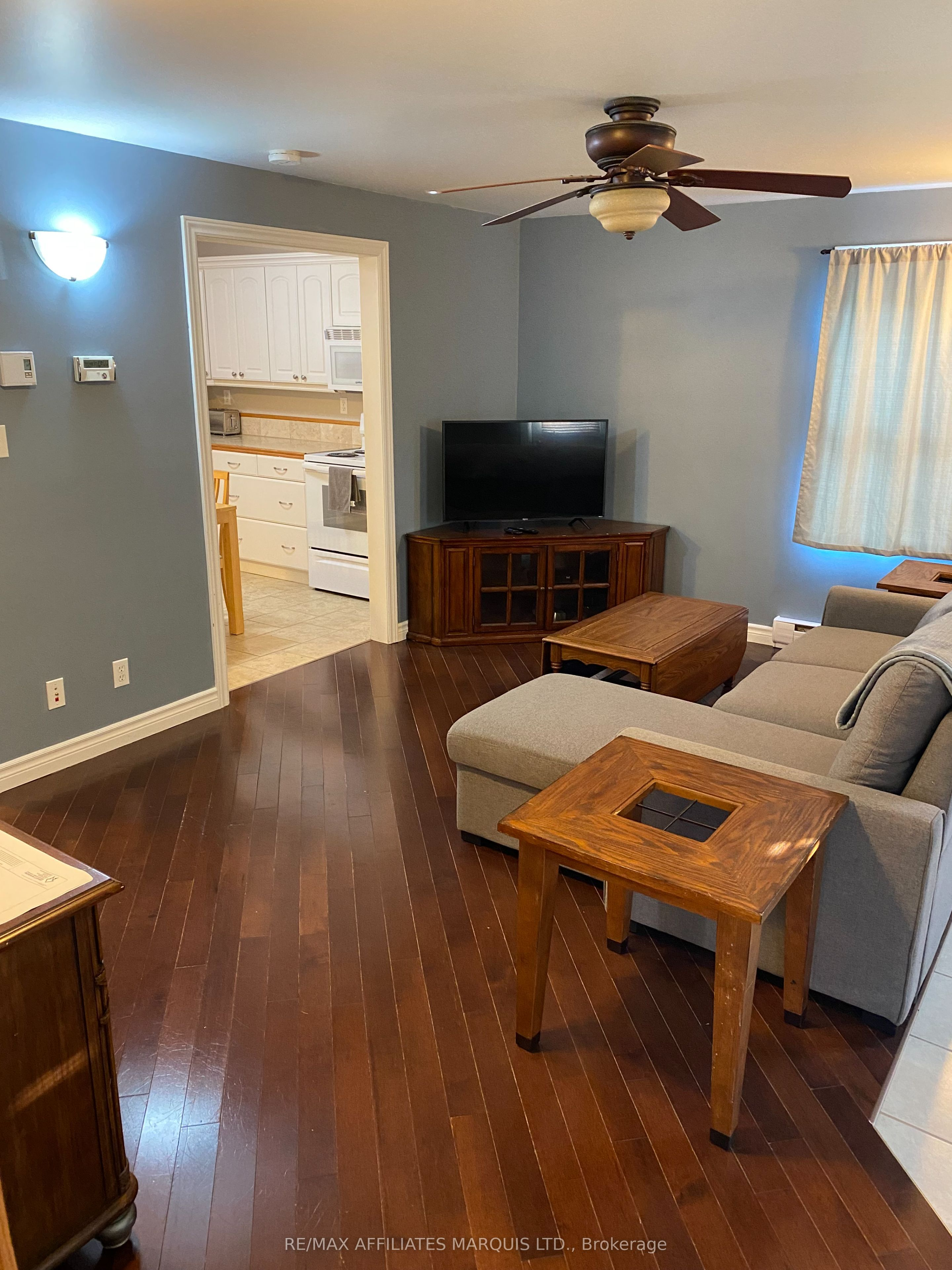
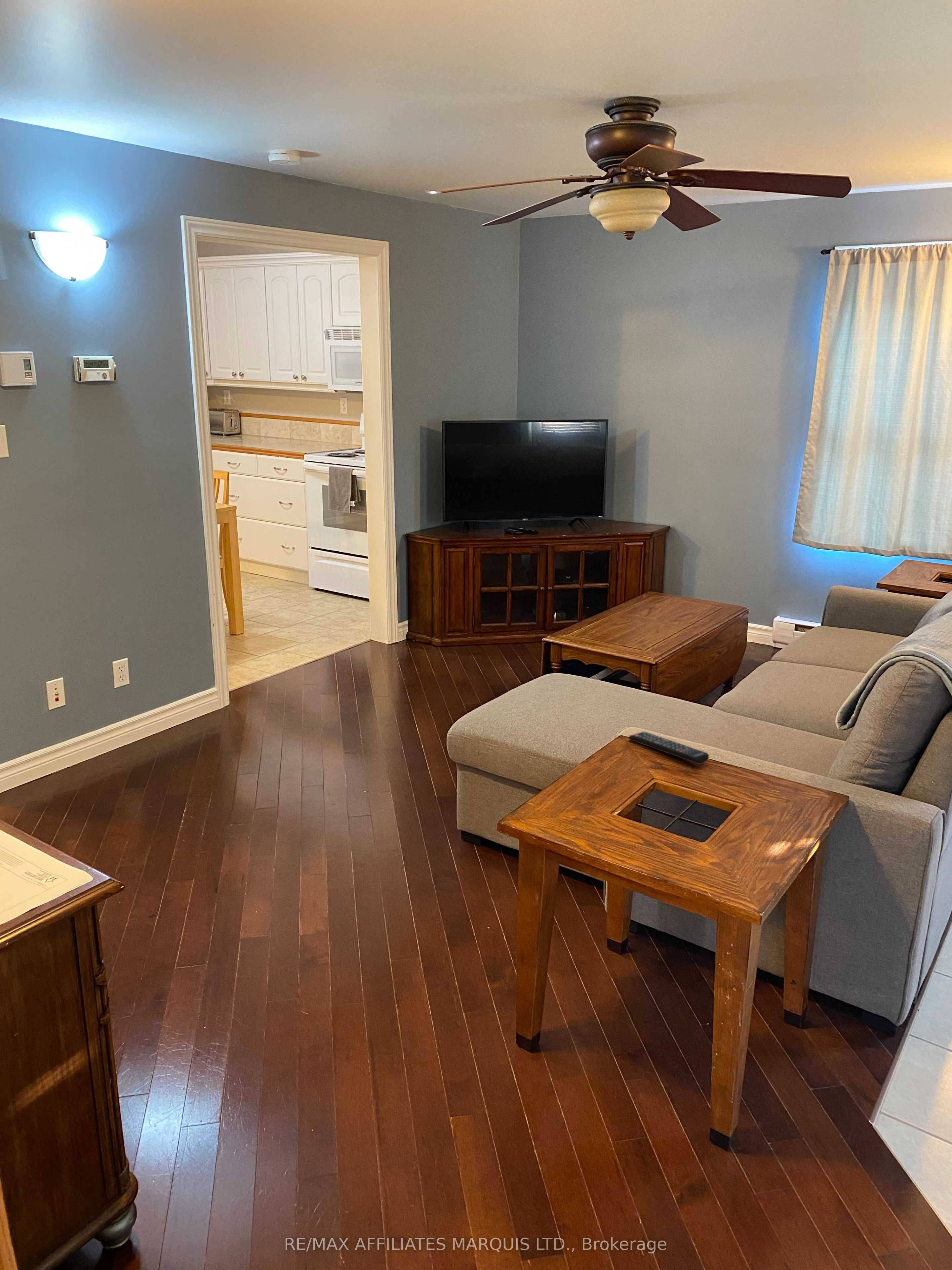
+ remote control [628,731,709,764]
